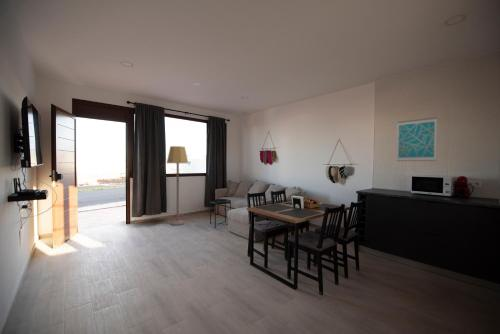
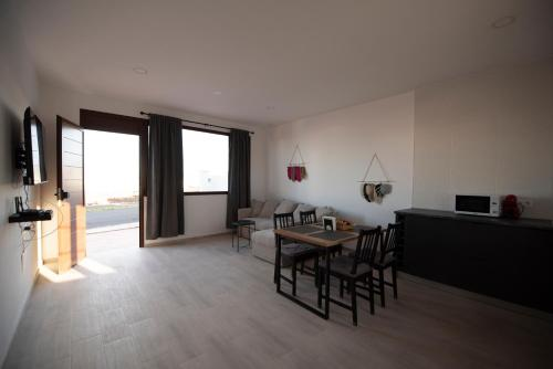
- wall art [396,116,438,162]
- lamp [166,145,189,226]
